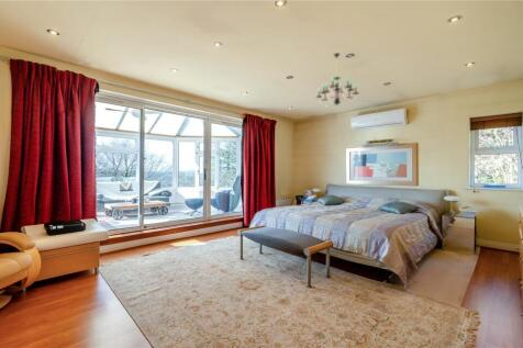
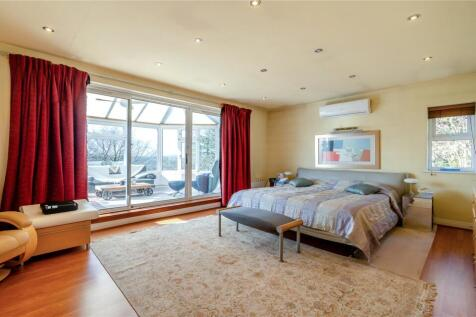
- chandelier [315,52,360,108]
